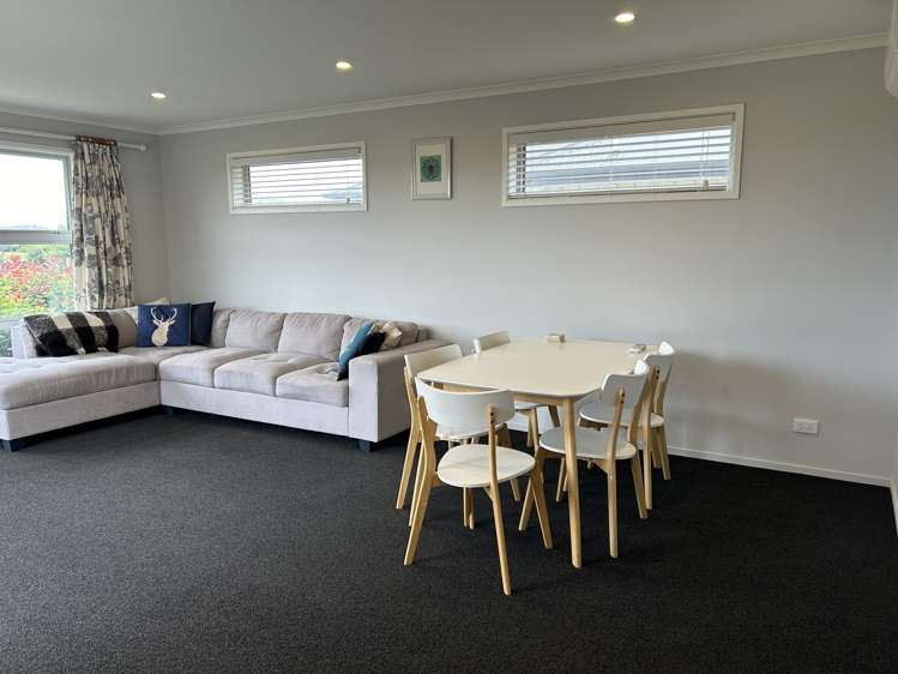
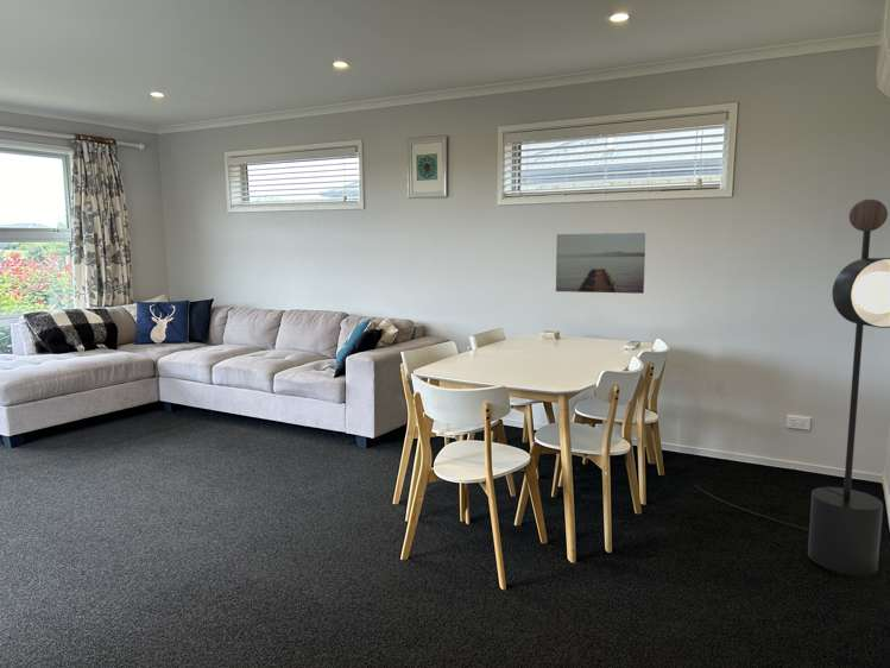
+ wall art [555,231,646,295]
+ floor lamp [694,198,890,576]
